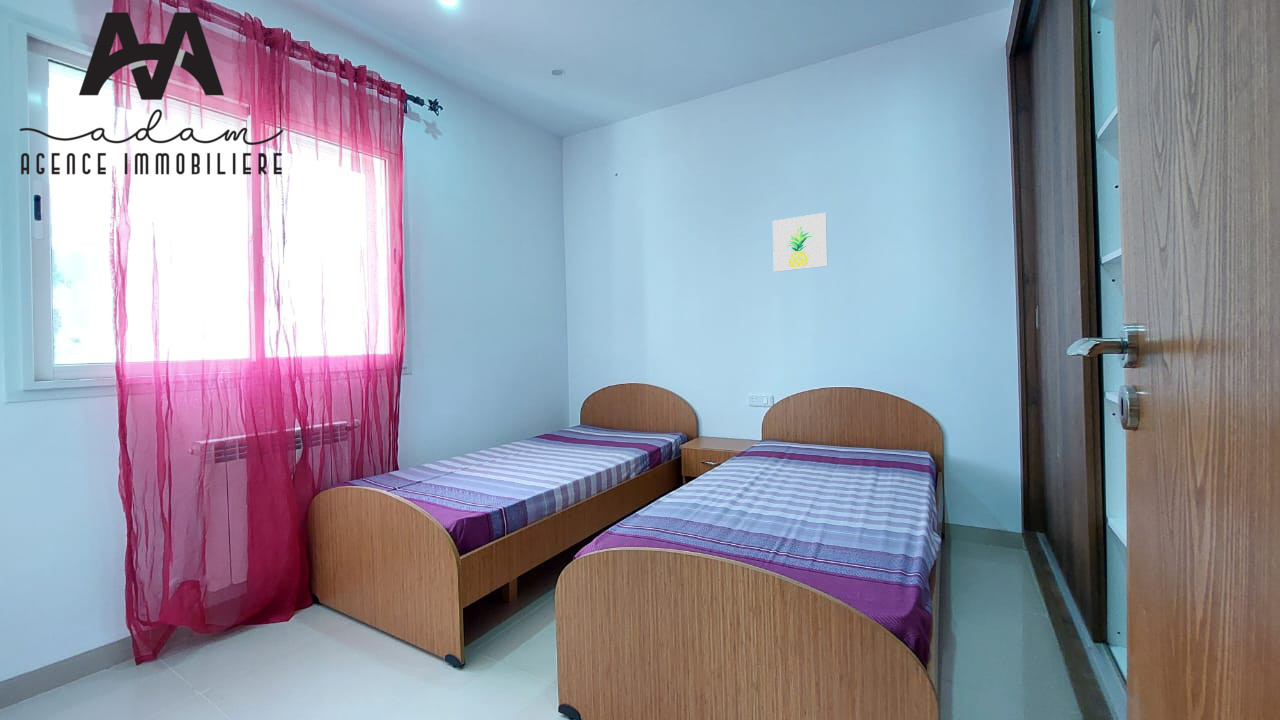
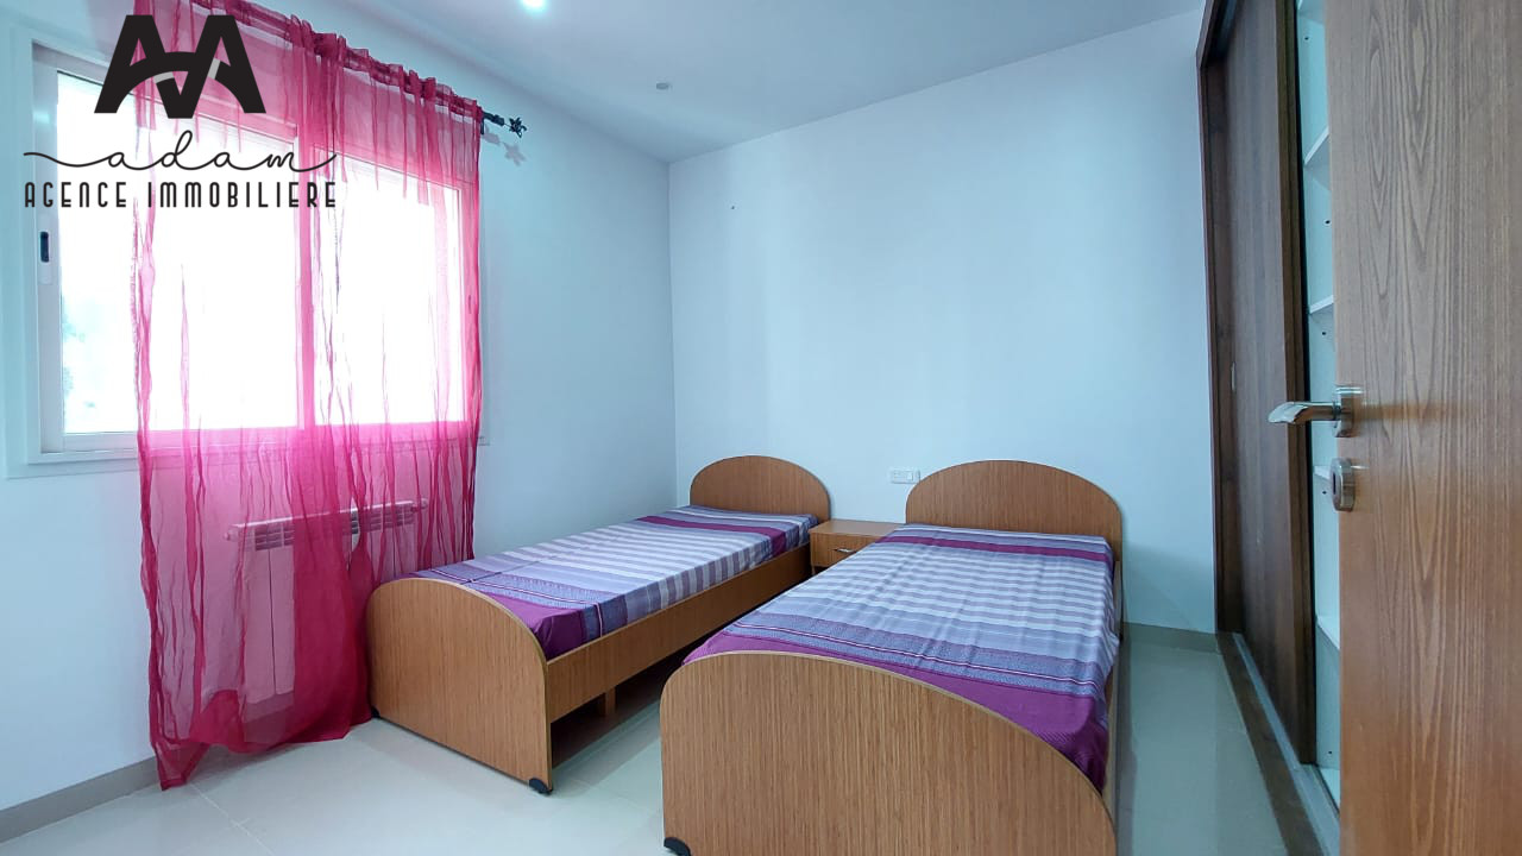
- wall art [772,212,828,273]
